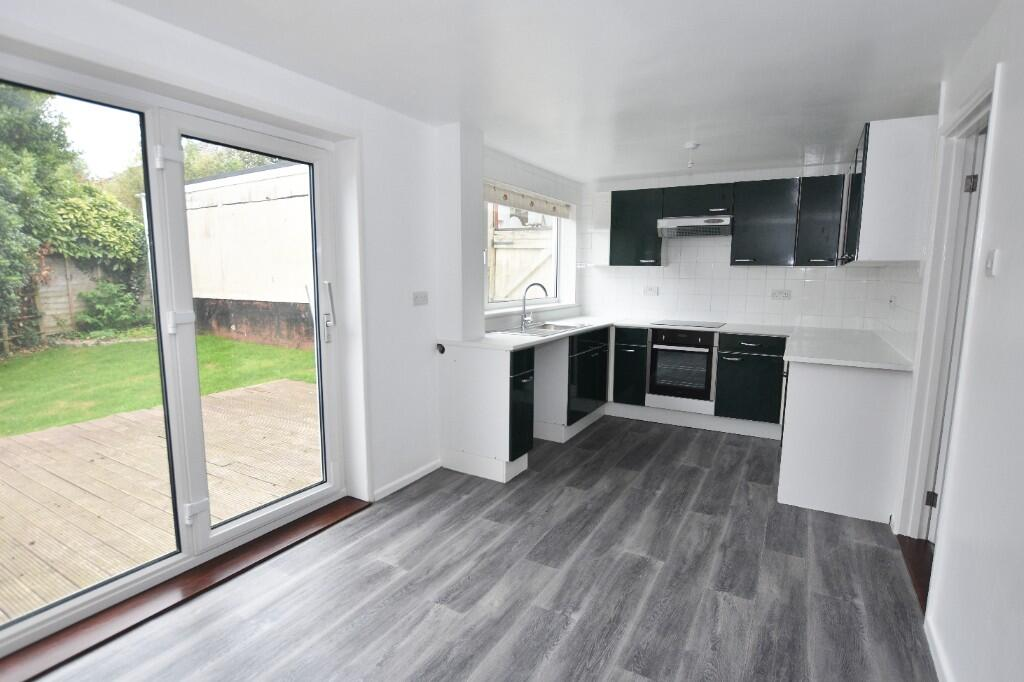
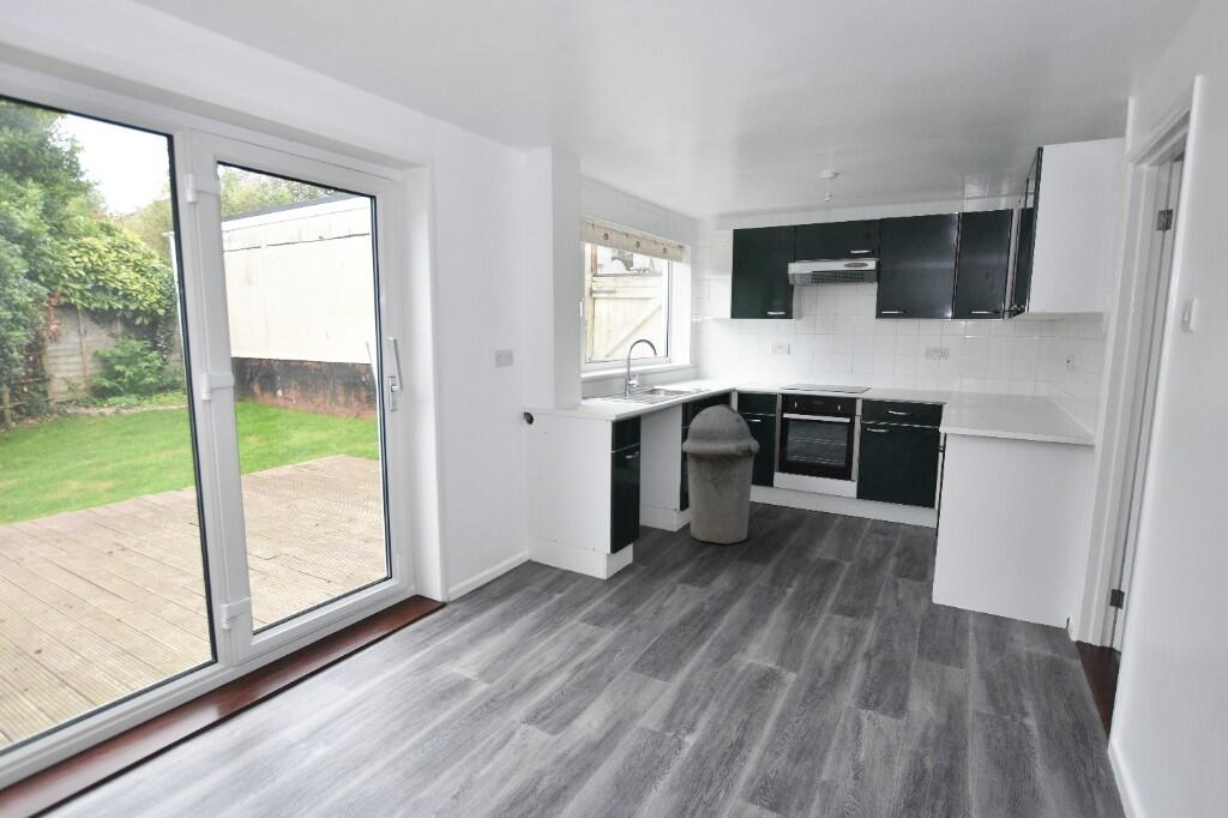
+ trash can [681,403,760,546]
